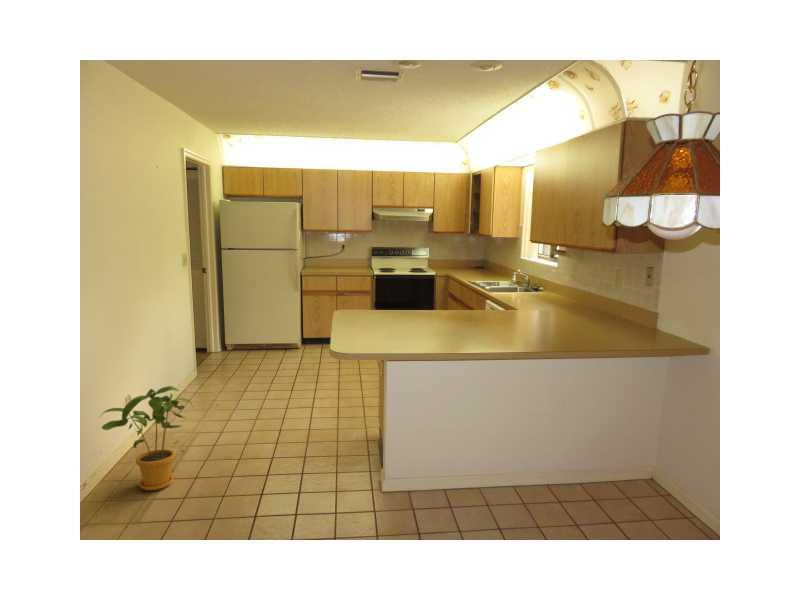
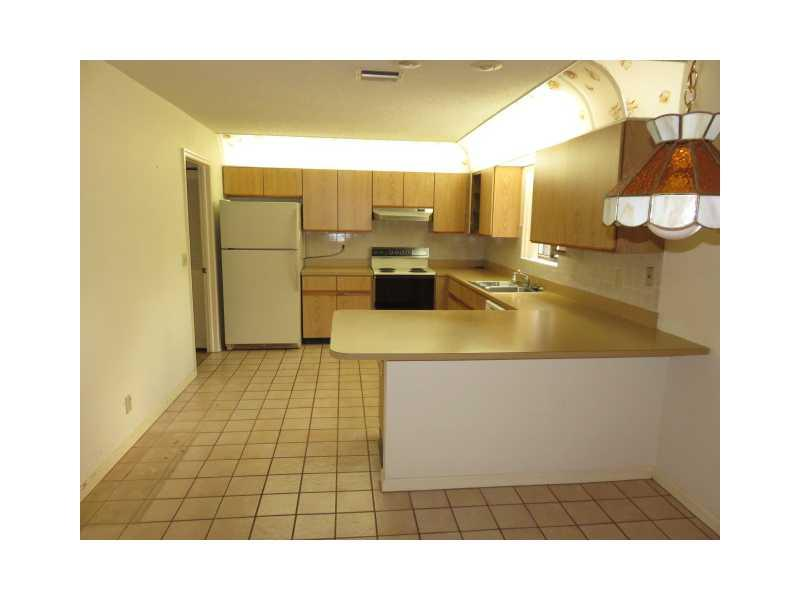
- house plant [98,385,195,491]
